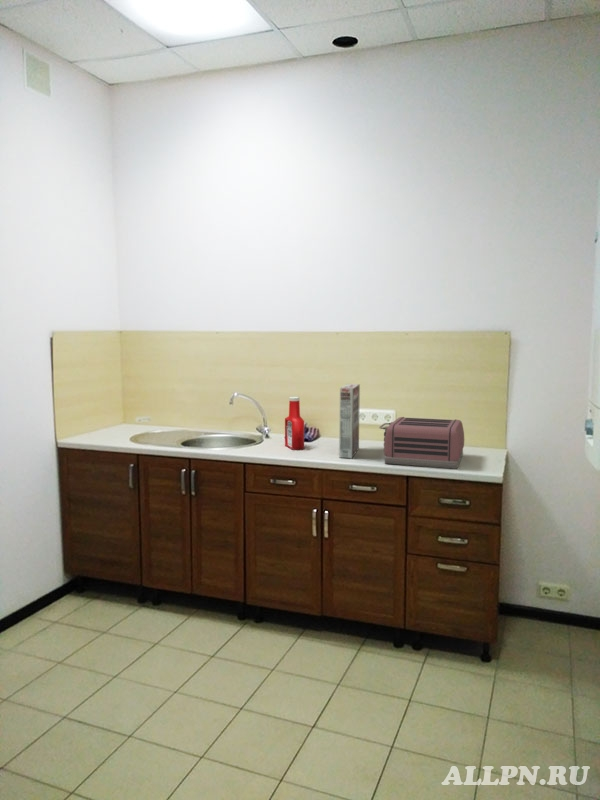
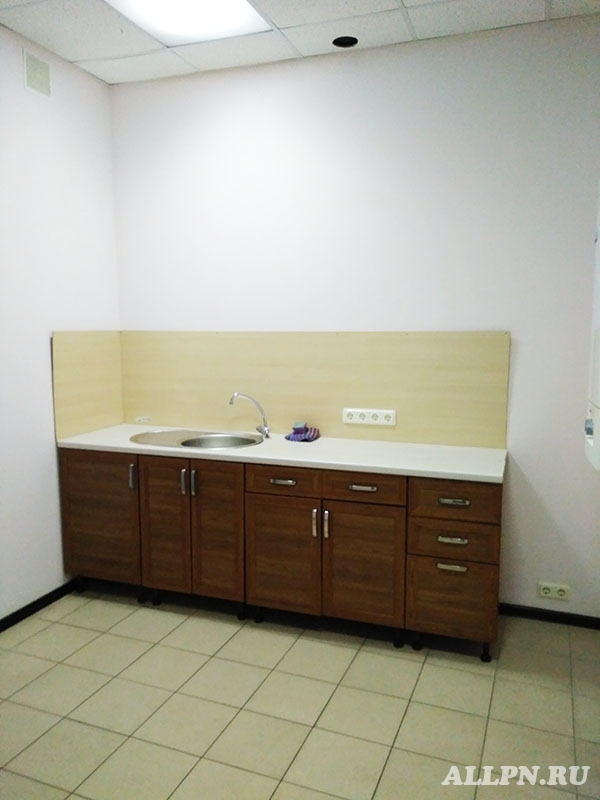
- soap bottle [284,396,305,451]
- toaster [378,416,465,470]
- cereal box [338,383,361,459]
